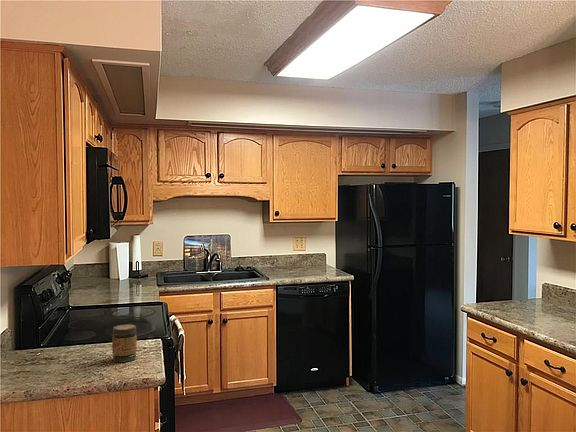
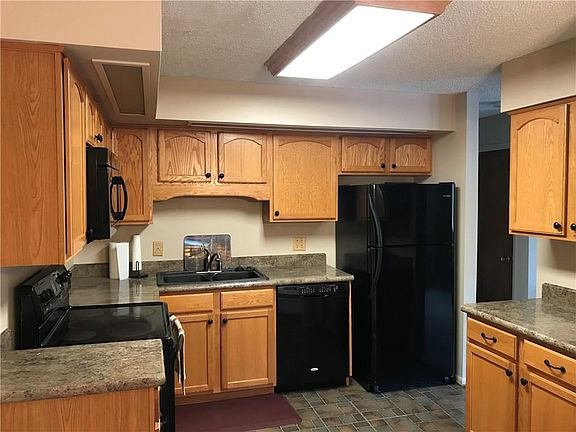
- jar [111,323,138,363]
